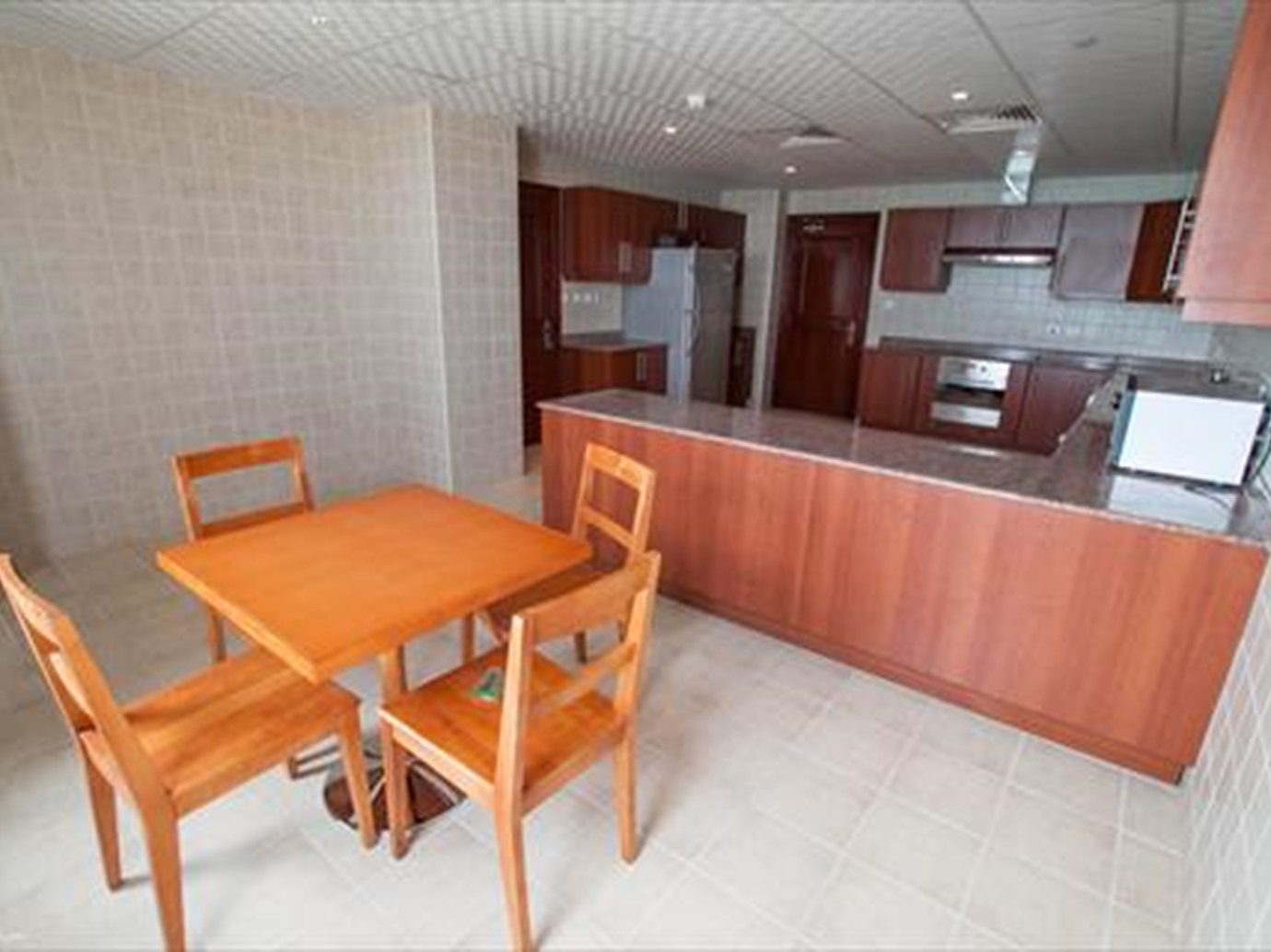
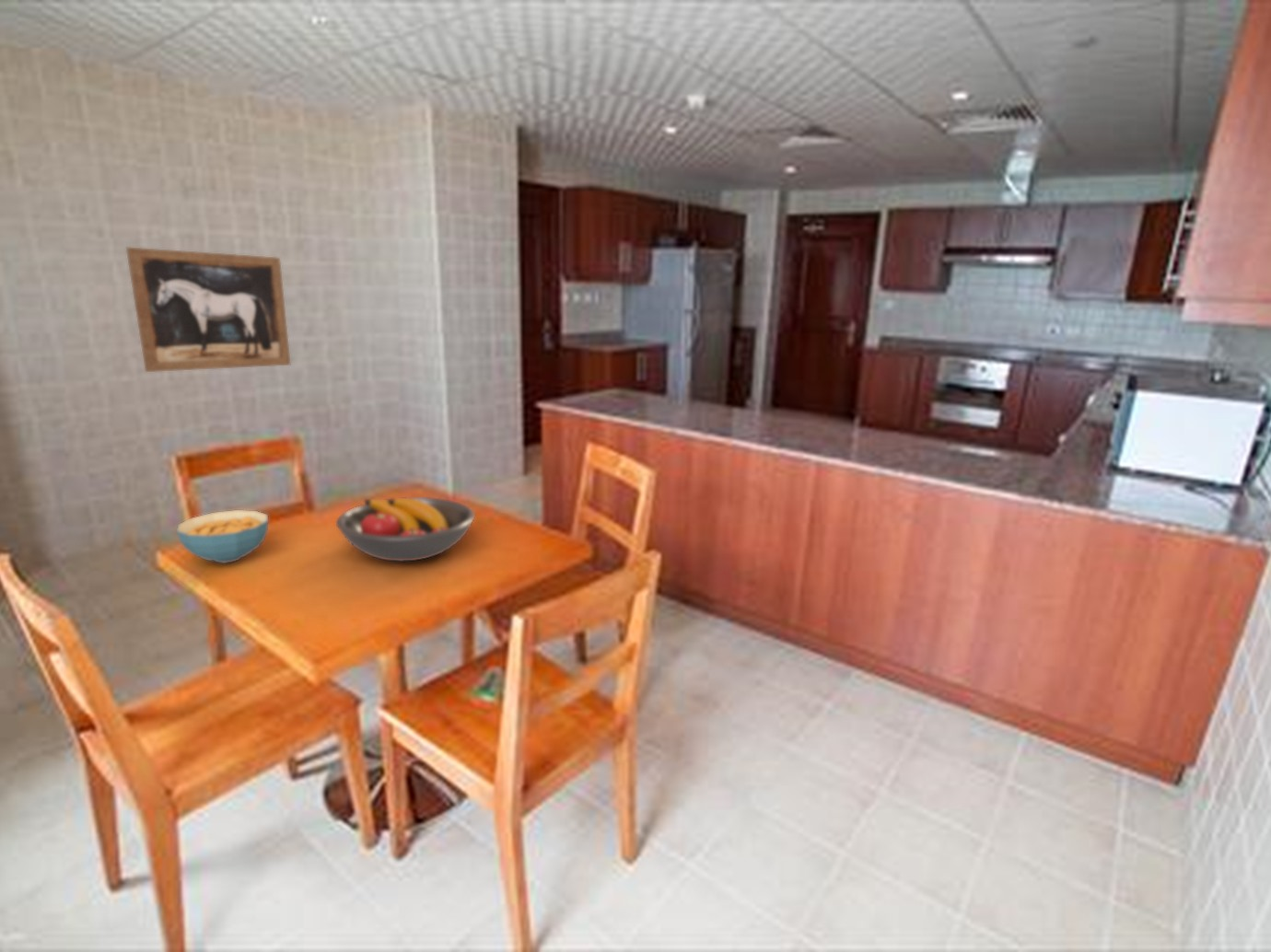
+ wall art [125,246,291,373]
+ cereal bowl [176,509,269,563]
+ fruit bowl [335,496,476,562]
